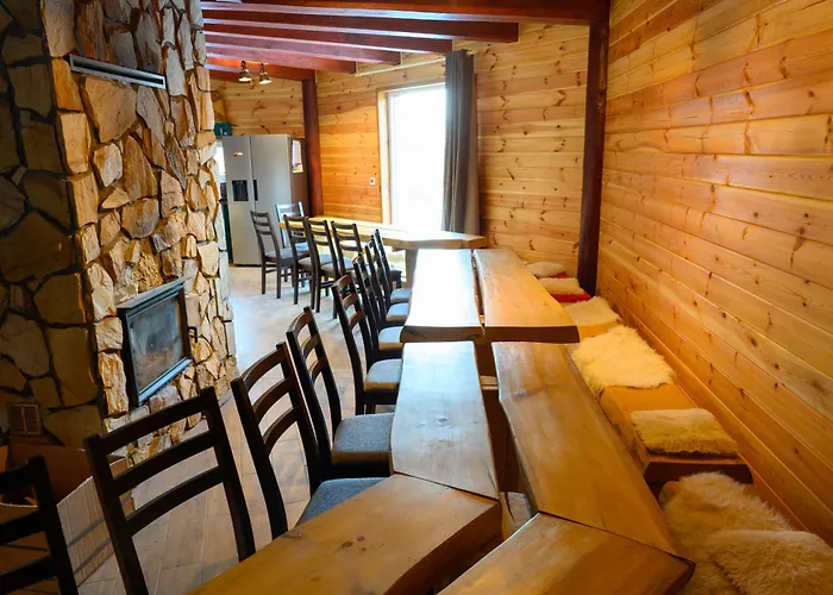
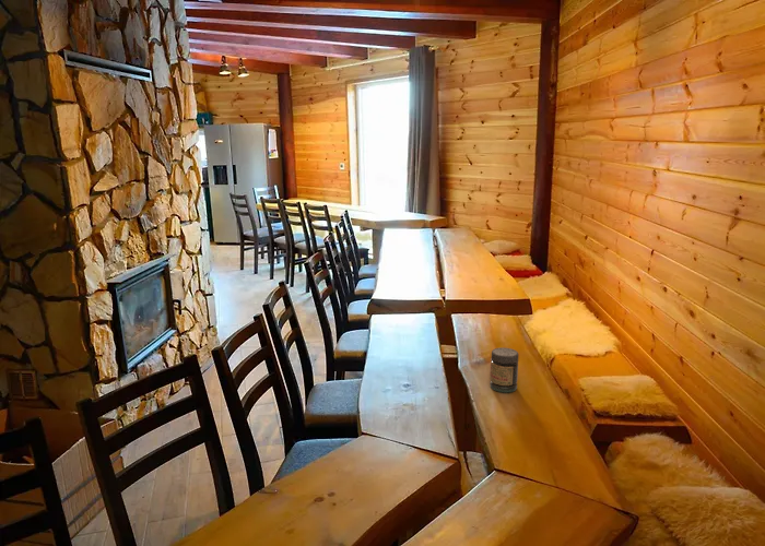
+ jar [489,347,519,393]
